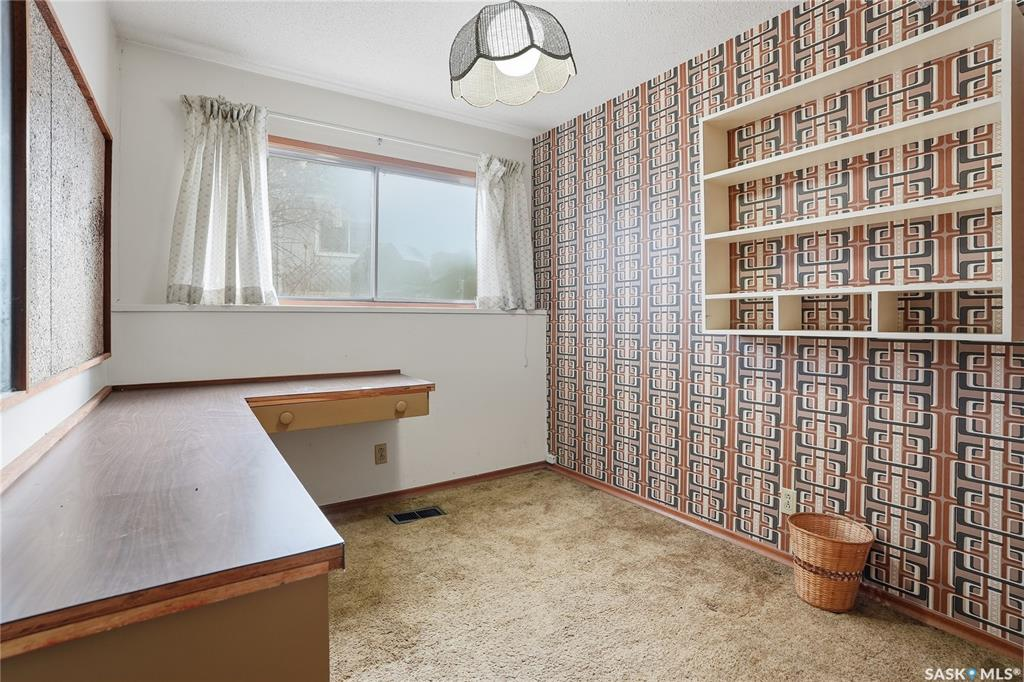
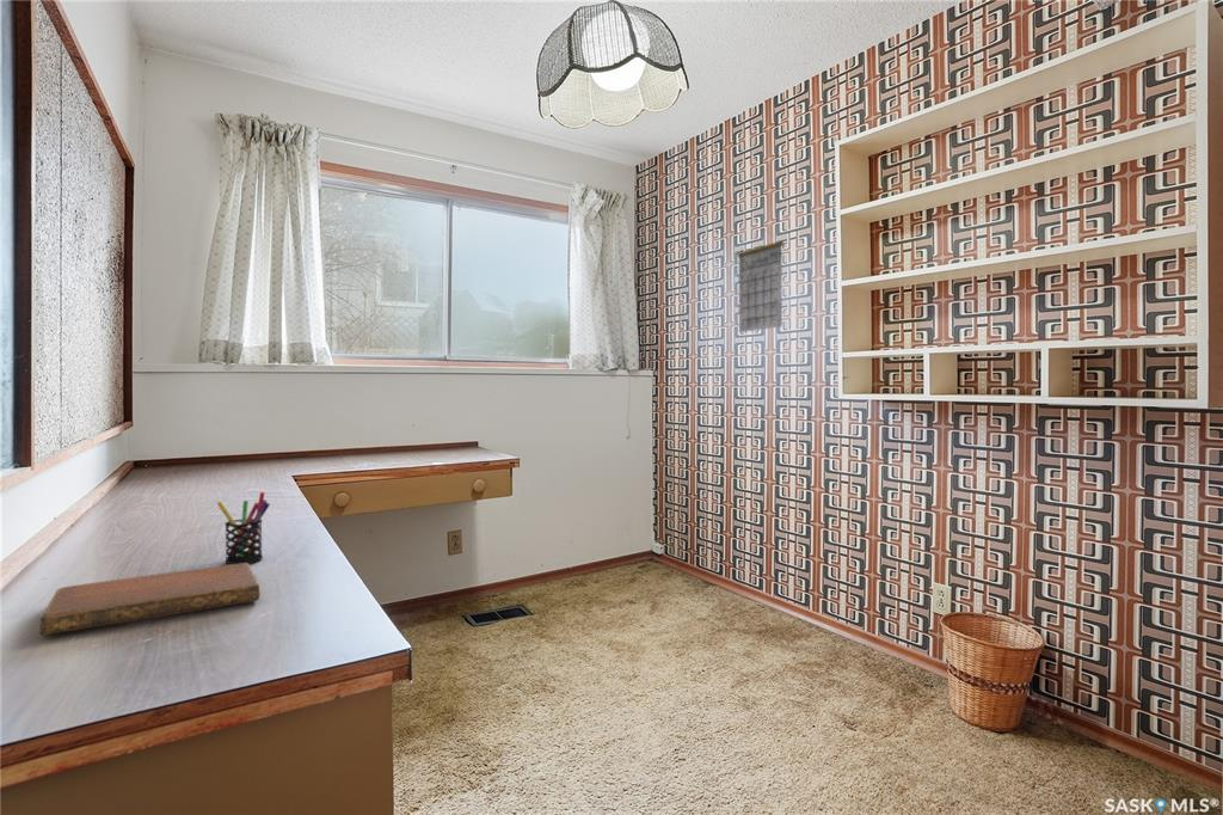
+ calendar [736,227,785,333]
+ pen holder [216,491,271,565]
+ notebook [38,563,260,637]
